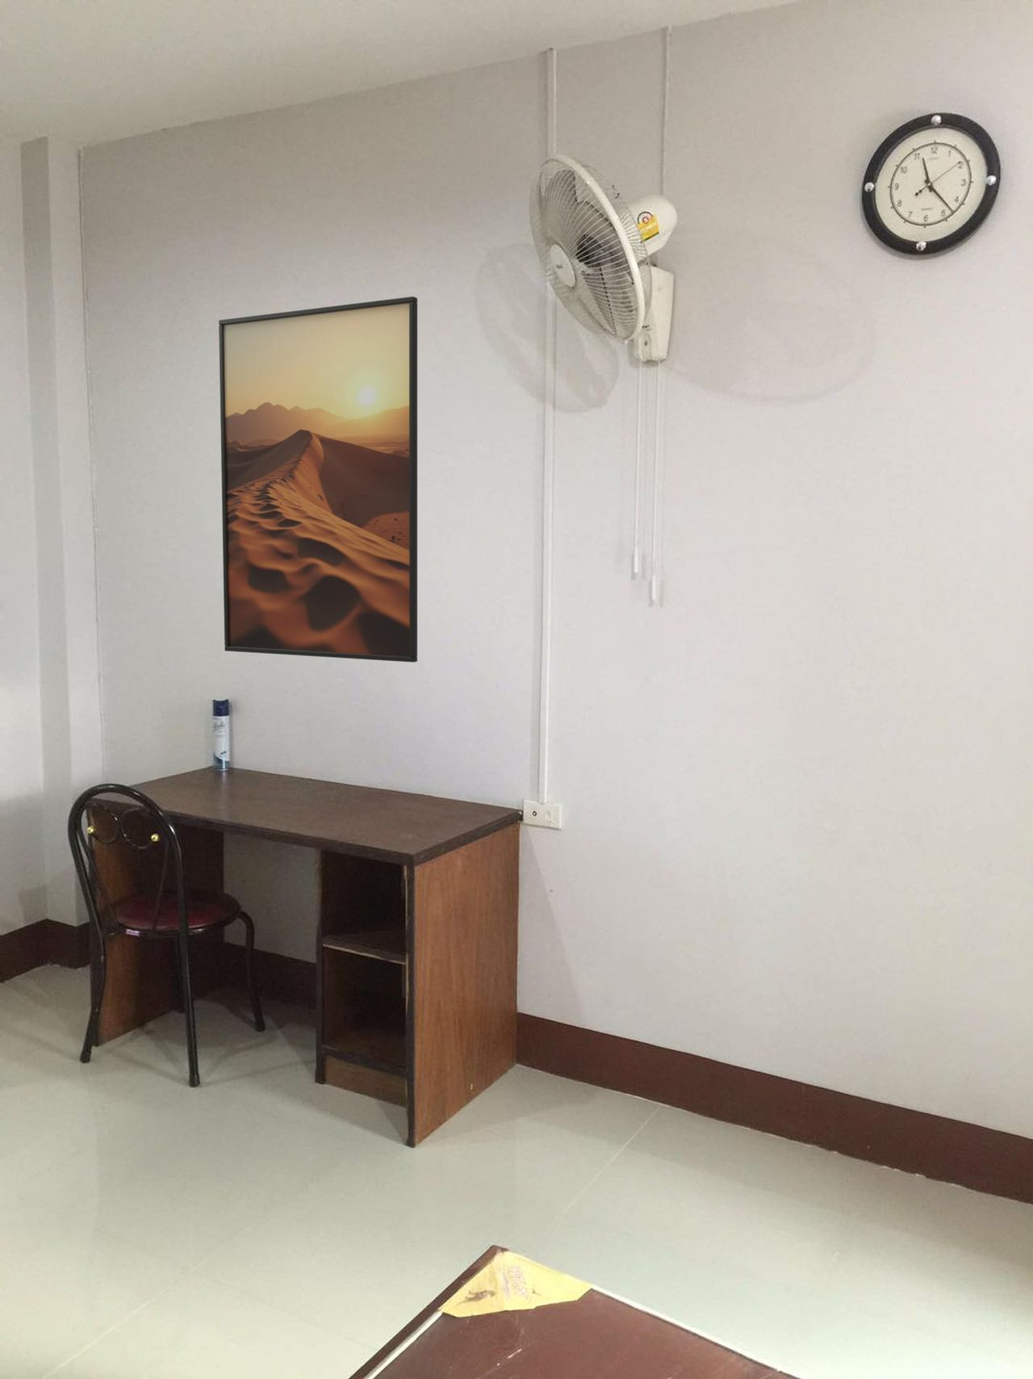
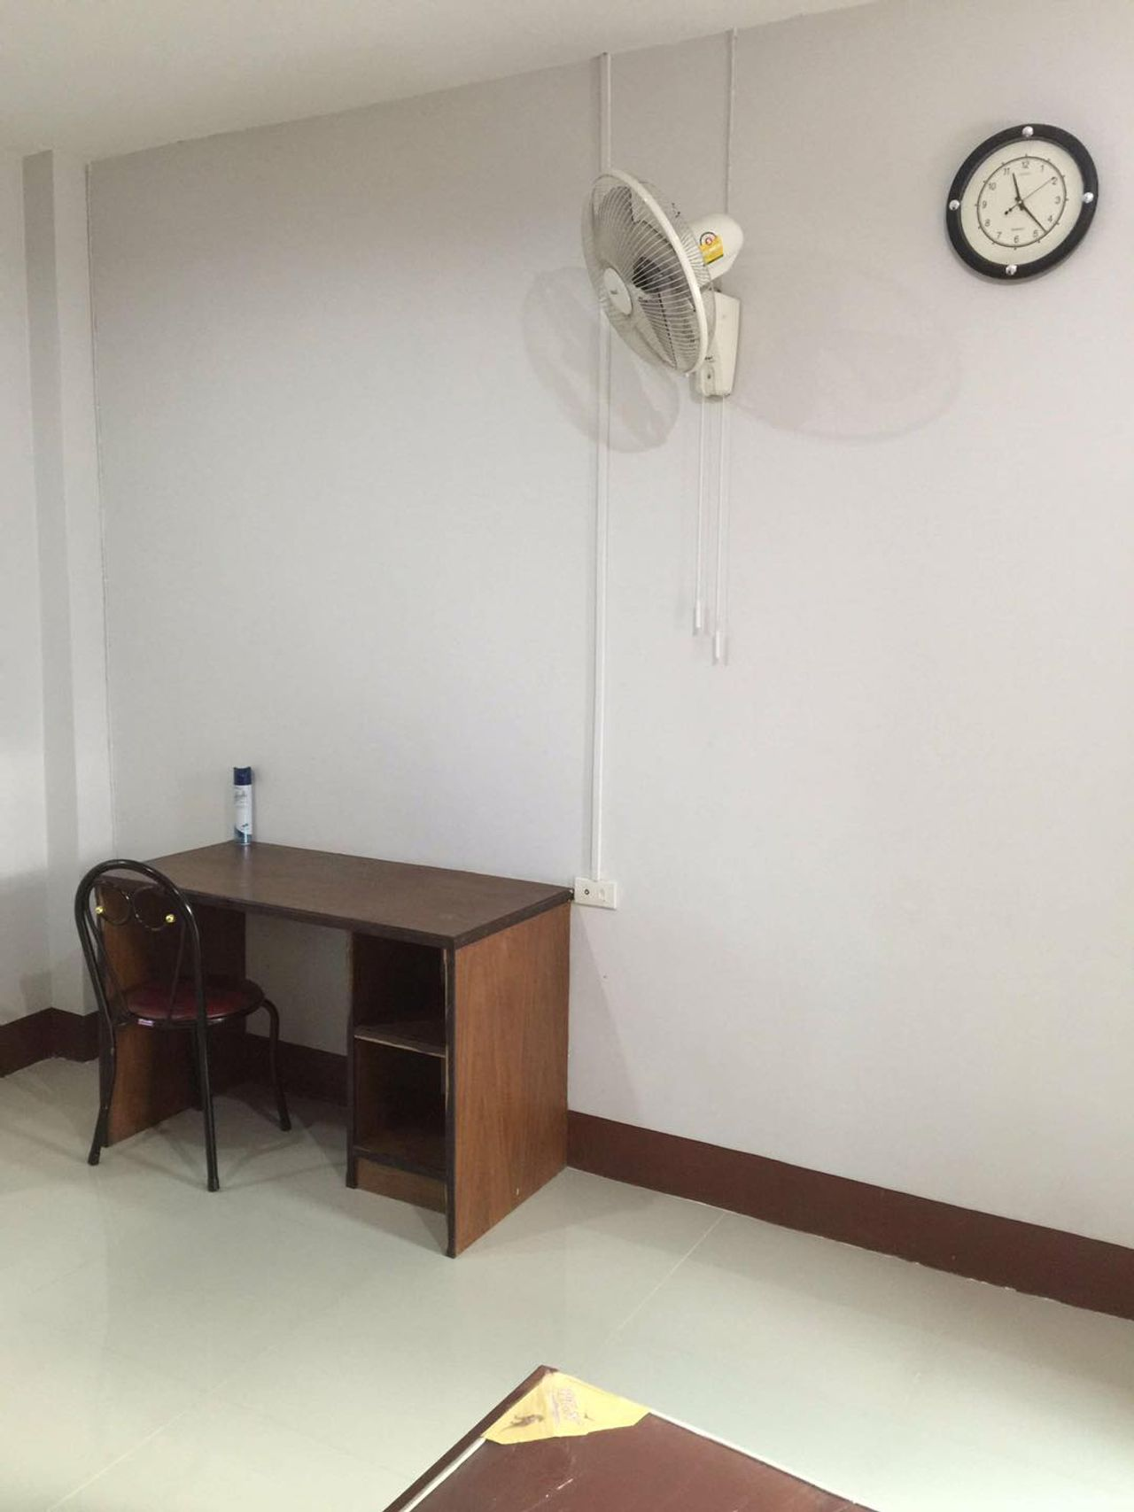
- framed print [218,295,418,663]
